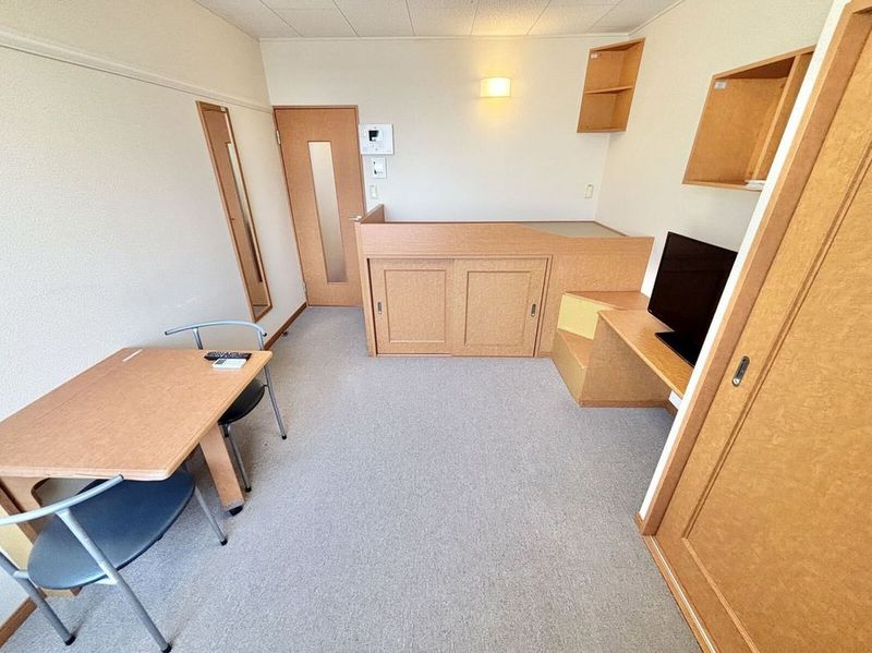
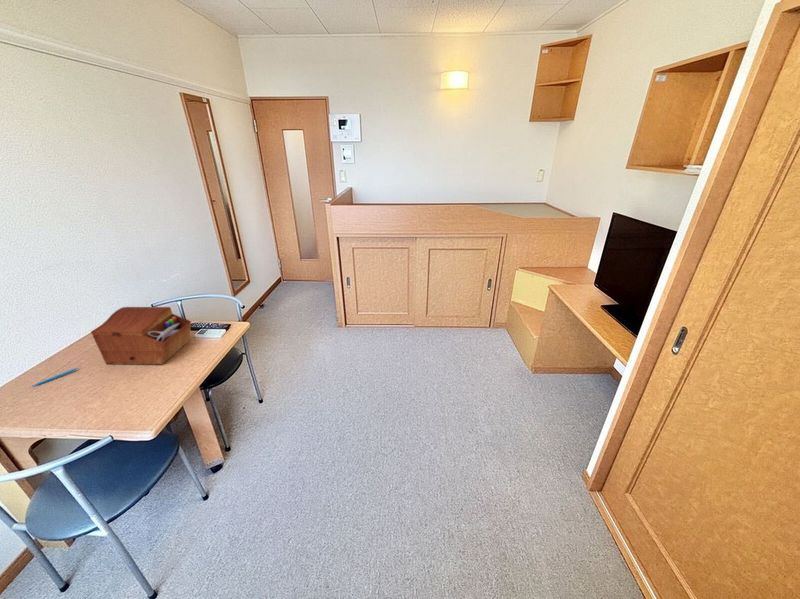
+ pen [30,367,79,388]
+ sewing box [90,306,192,366]
